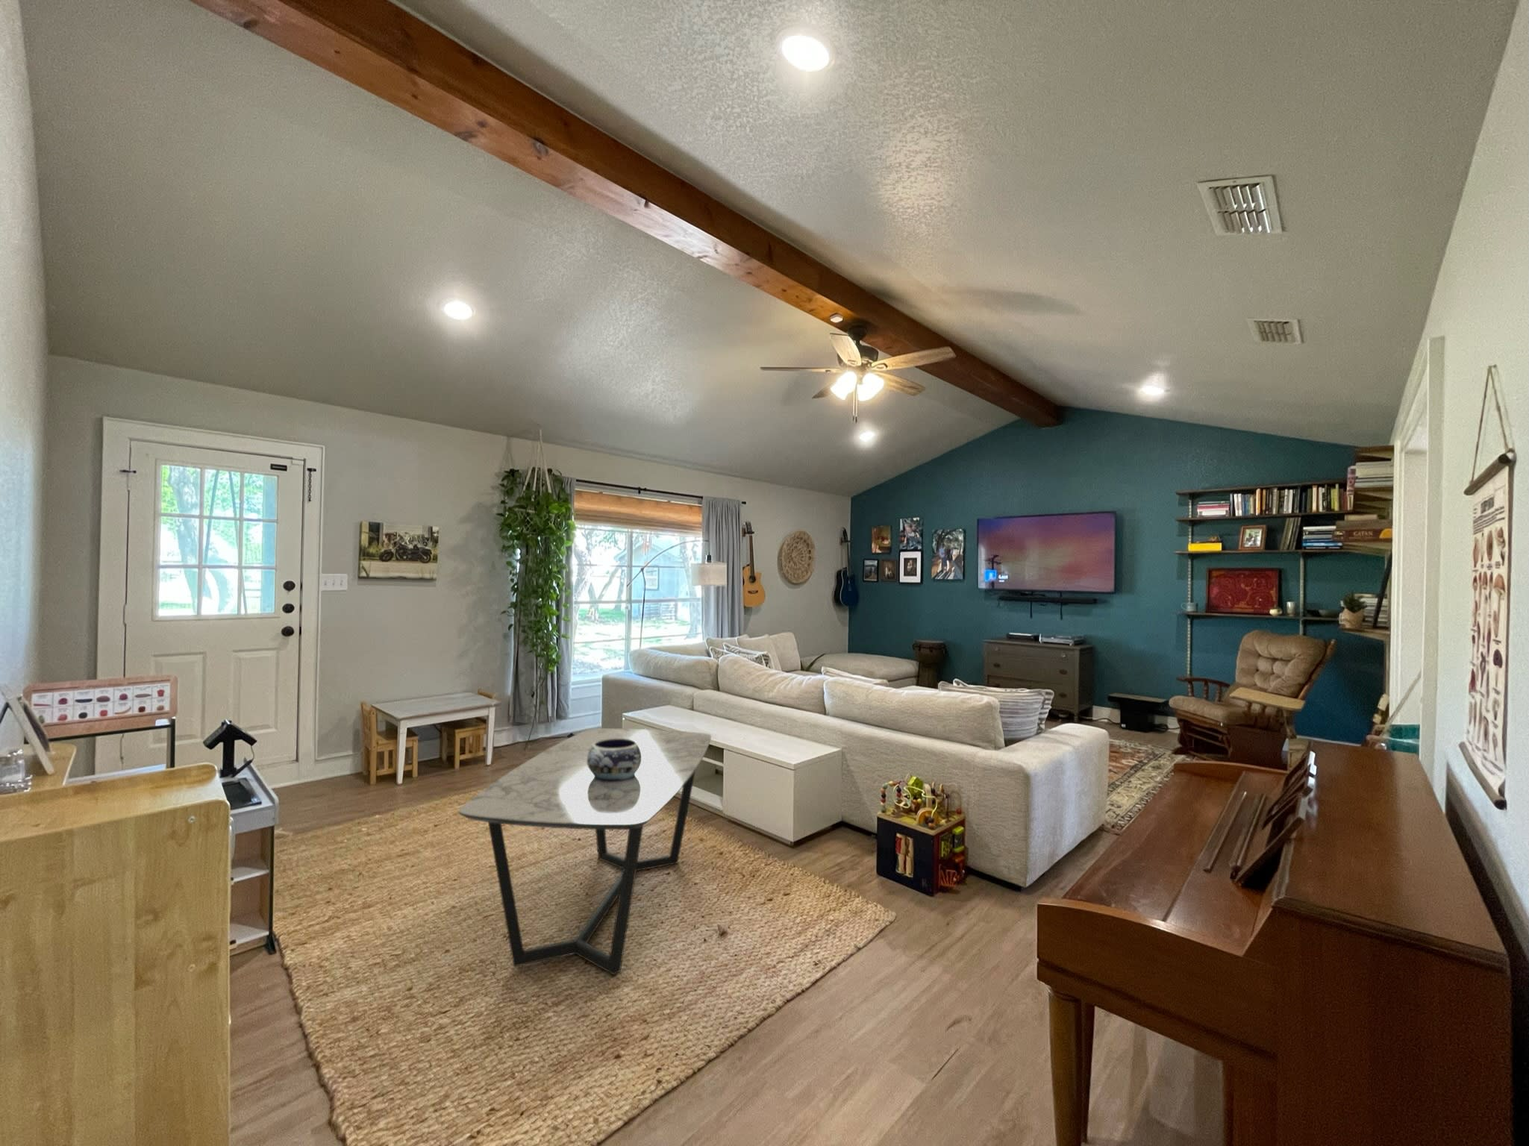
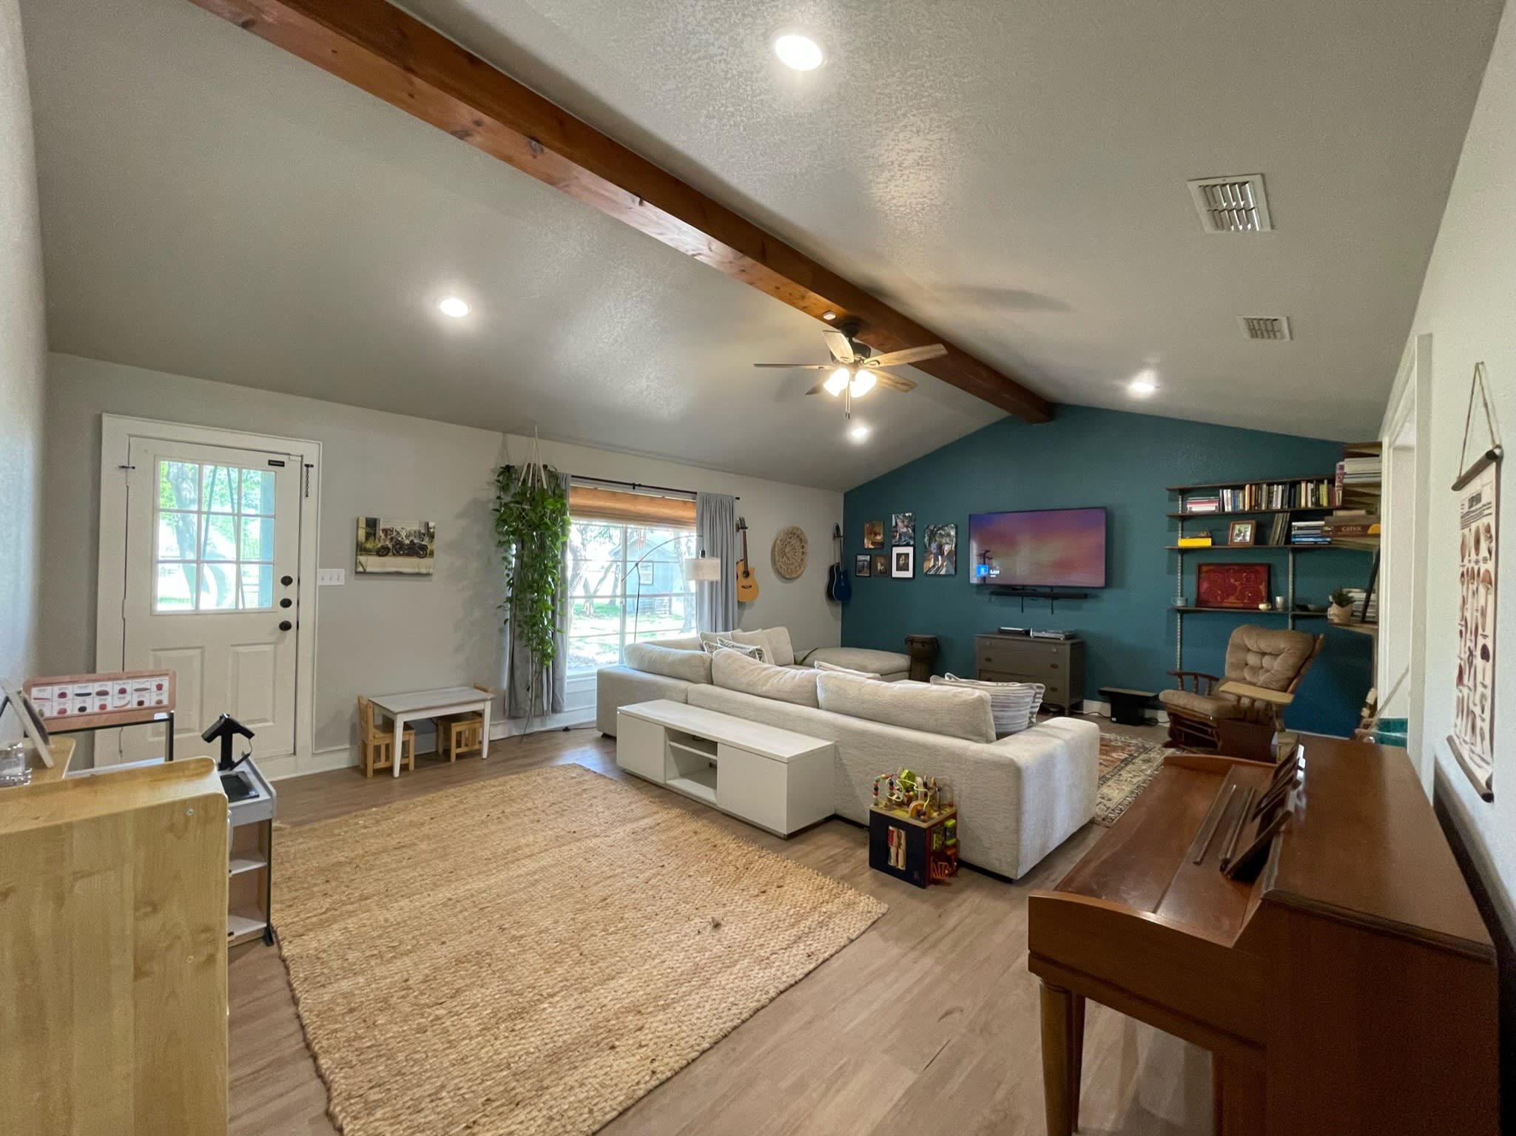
- decorative bowl [588,738,643,781]
- coffee table [459,727,712,976]
